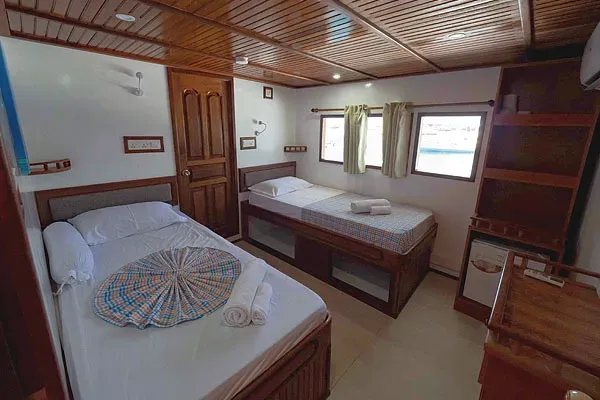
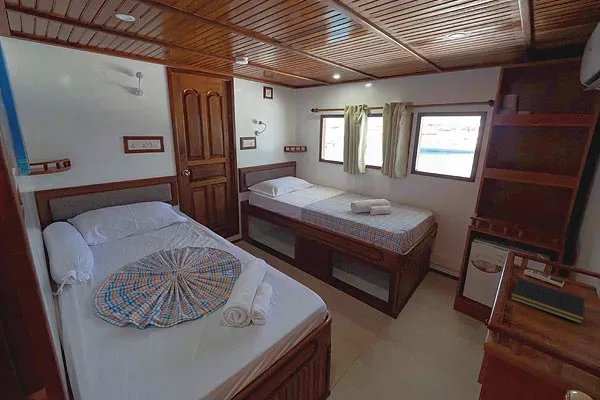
+ notepad [510,277,586,325]
